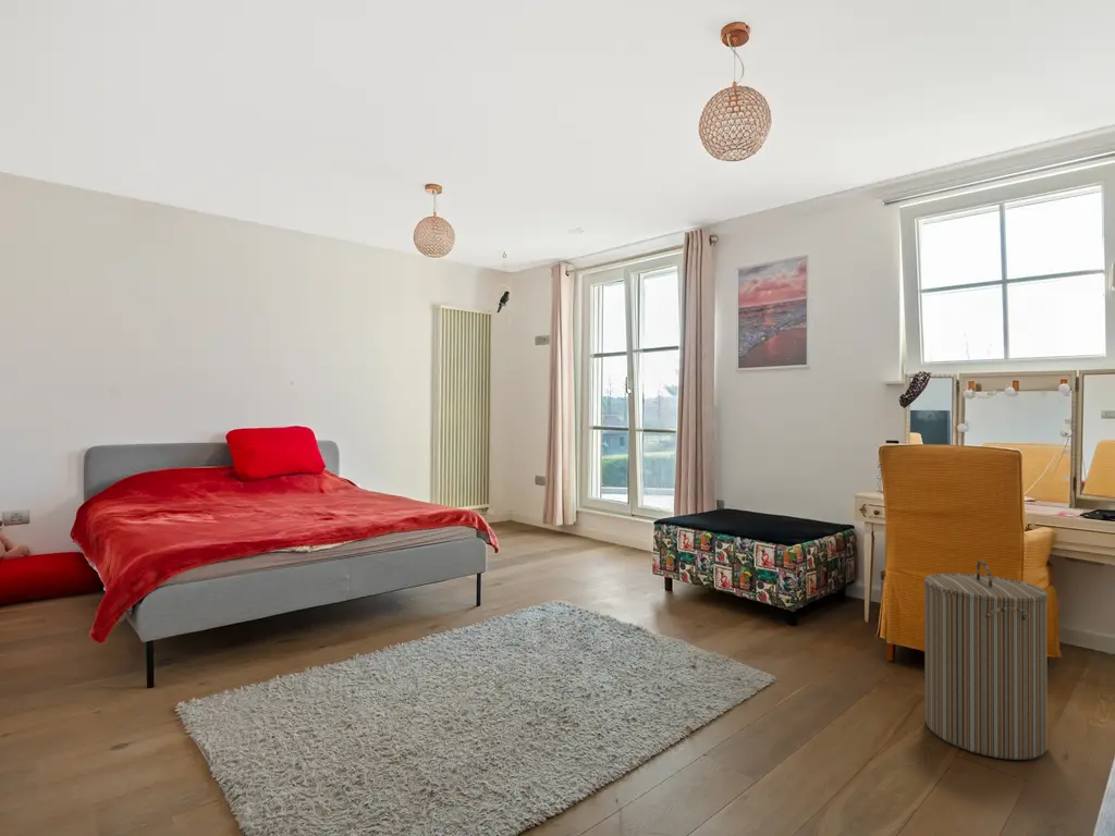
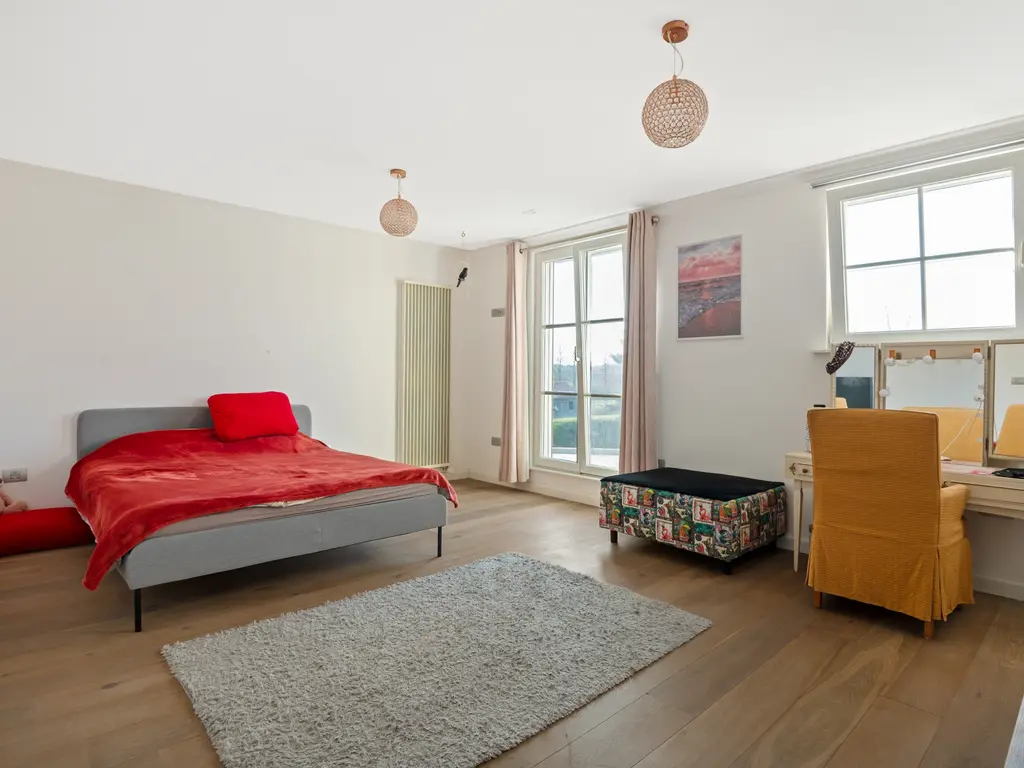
- laundry hamper [923,558,1049,761]
